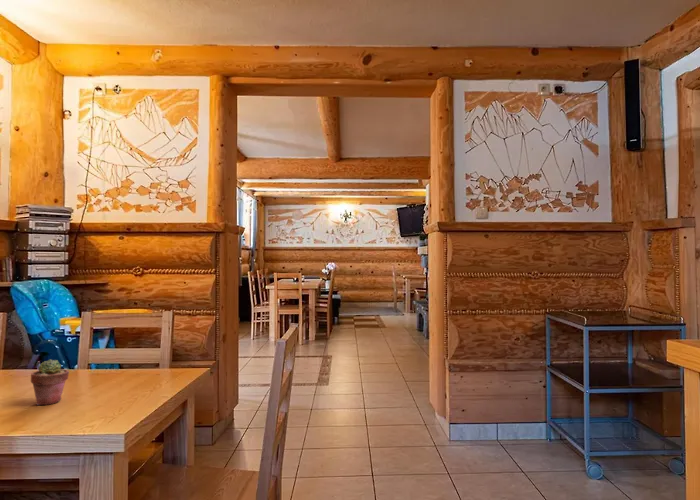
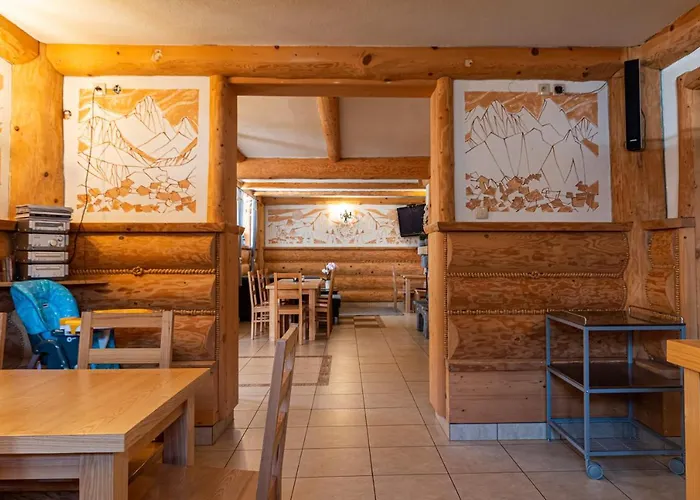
- potted succulent [30,358,70,406]
